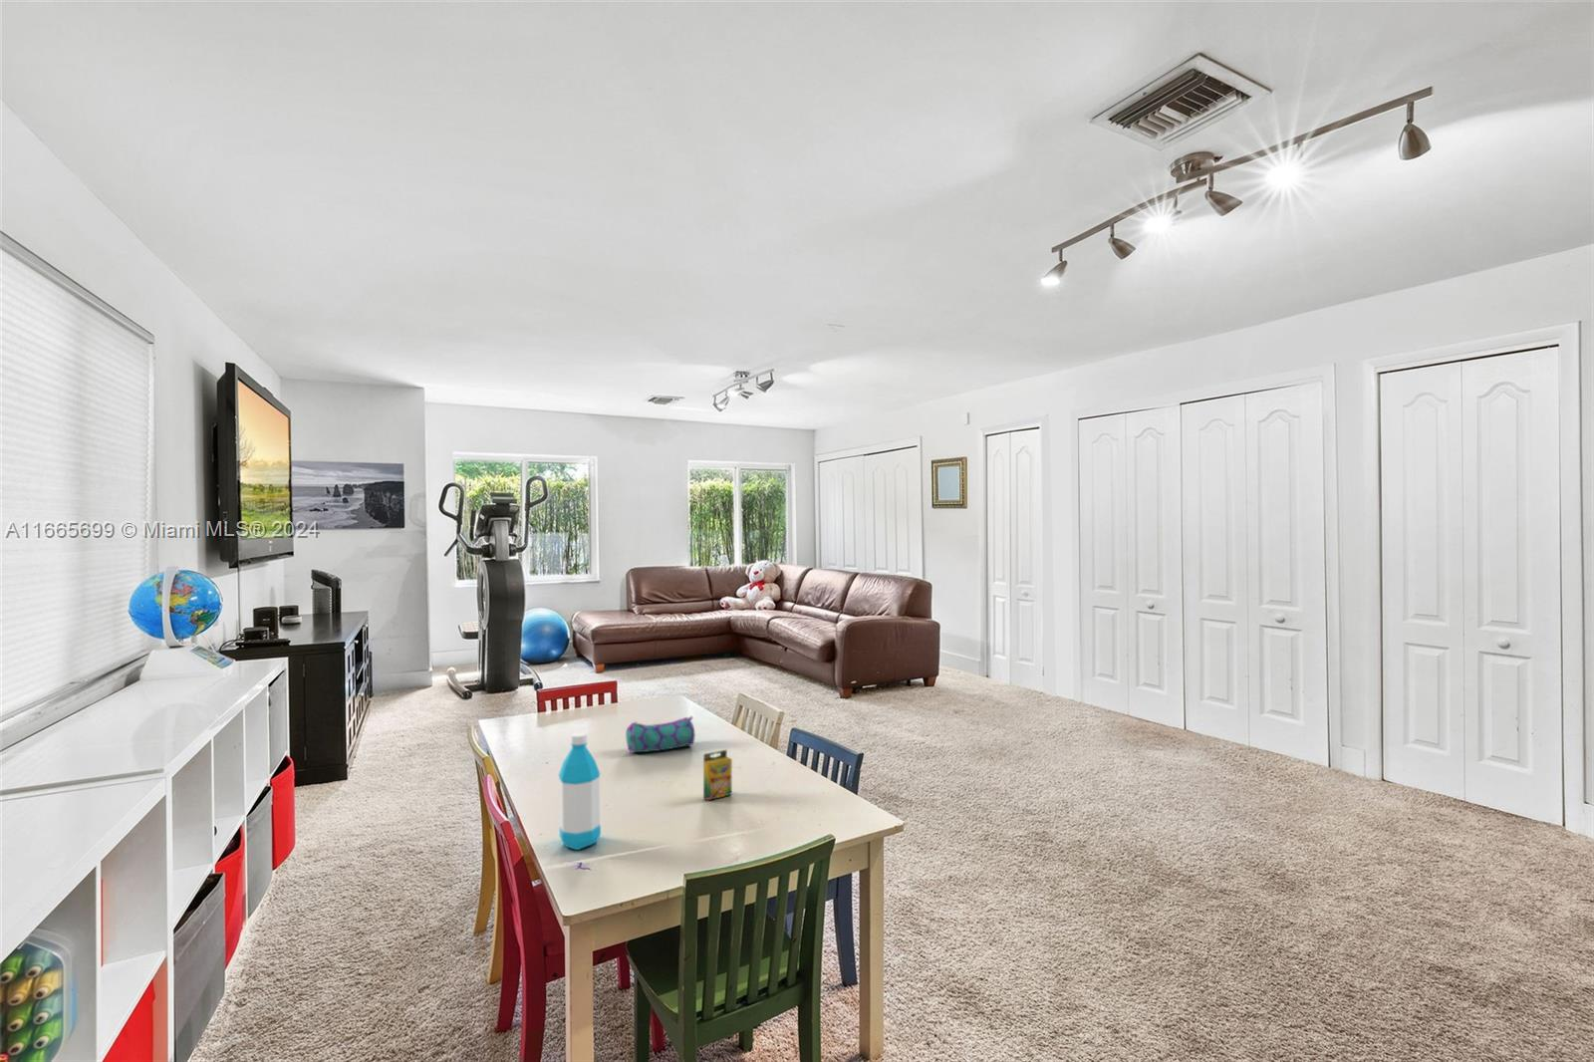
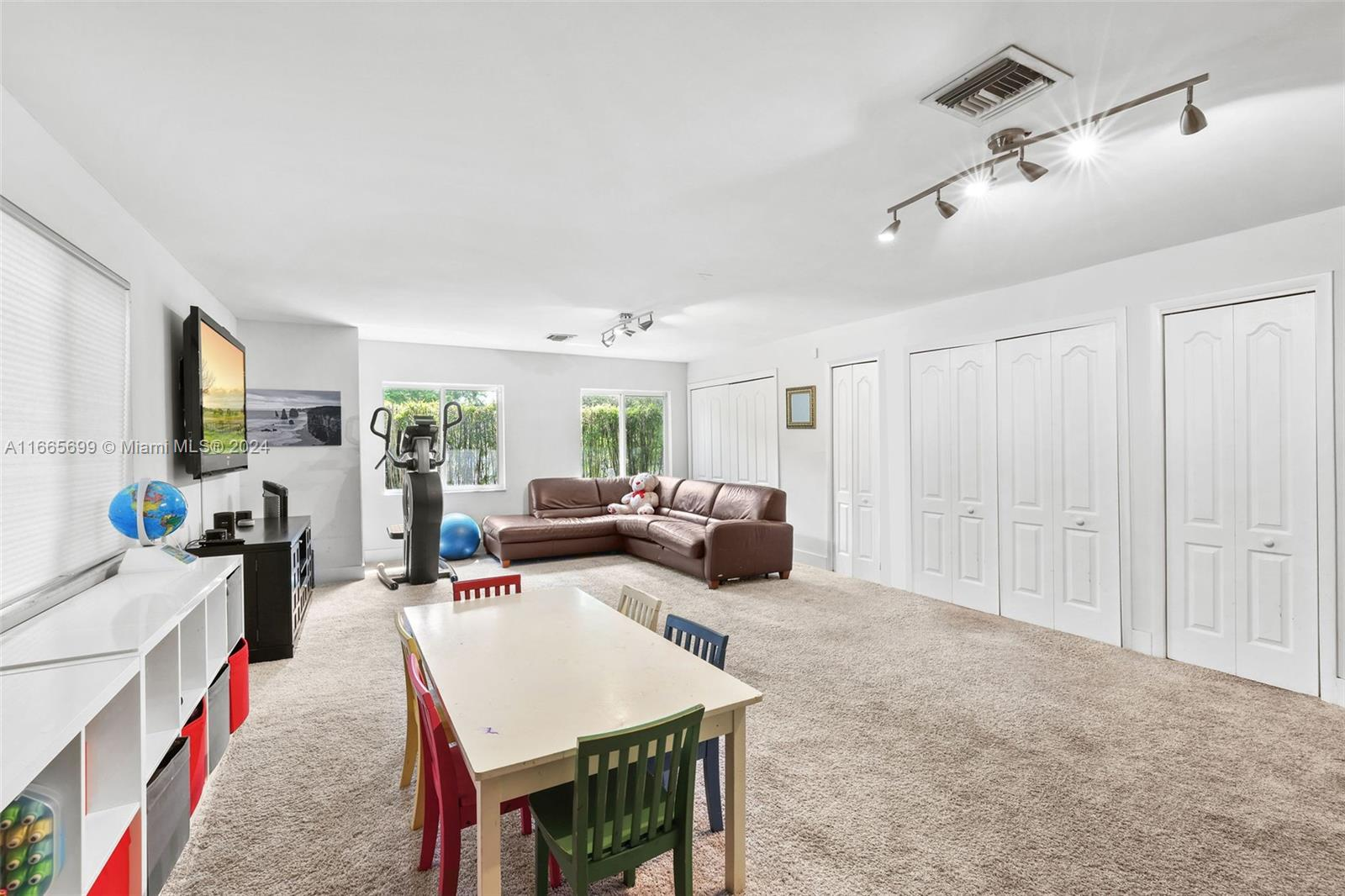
- pencil case [625,715,697,754]
- water bottle [558,731,602,851]
- crayon box [703,748,734,801]
